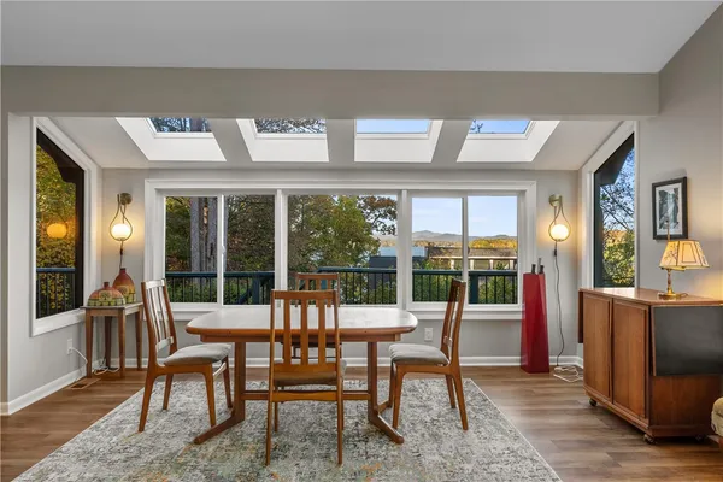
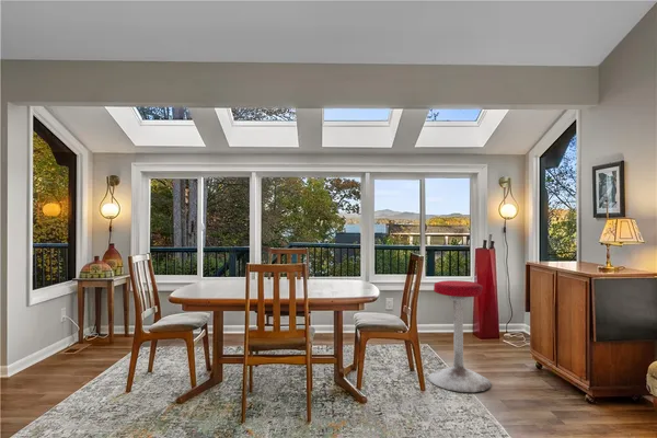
+ stool [427,279,493,393]
